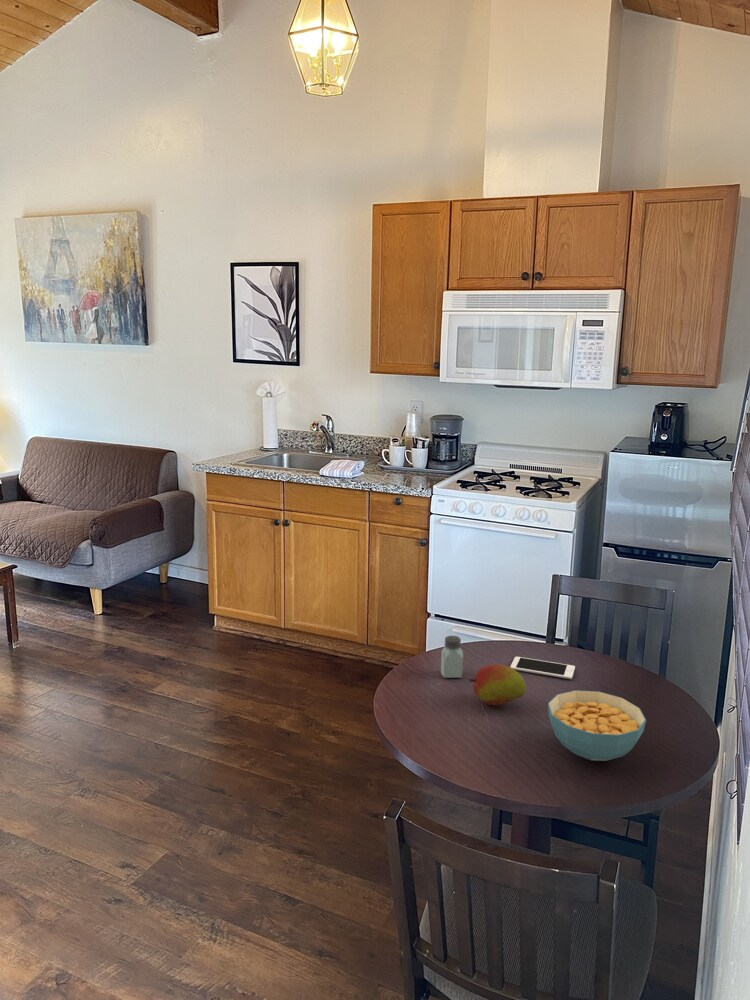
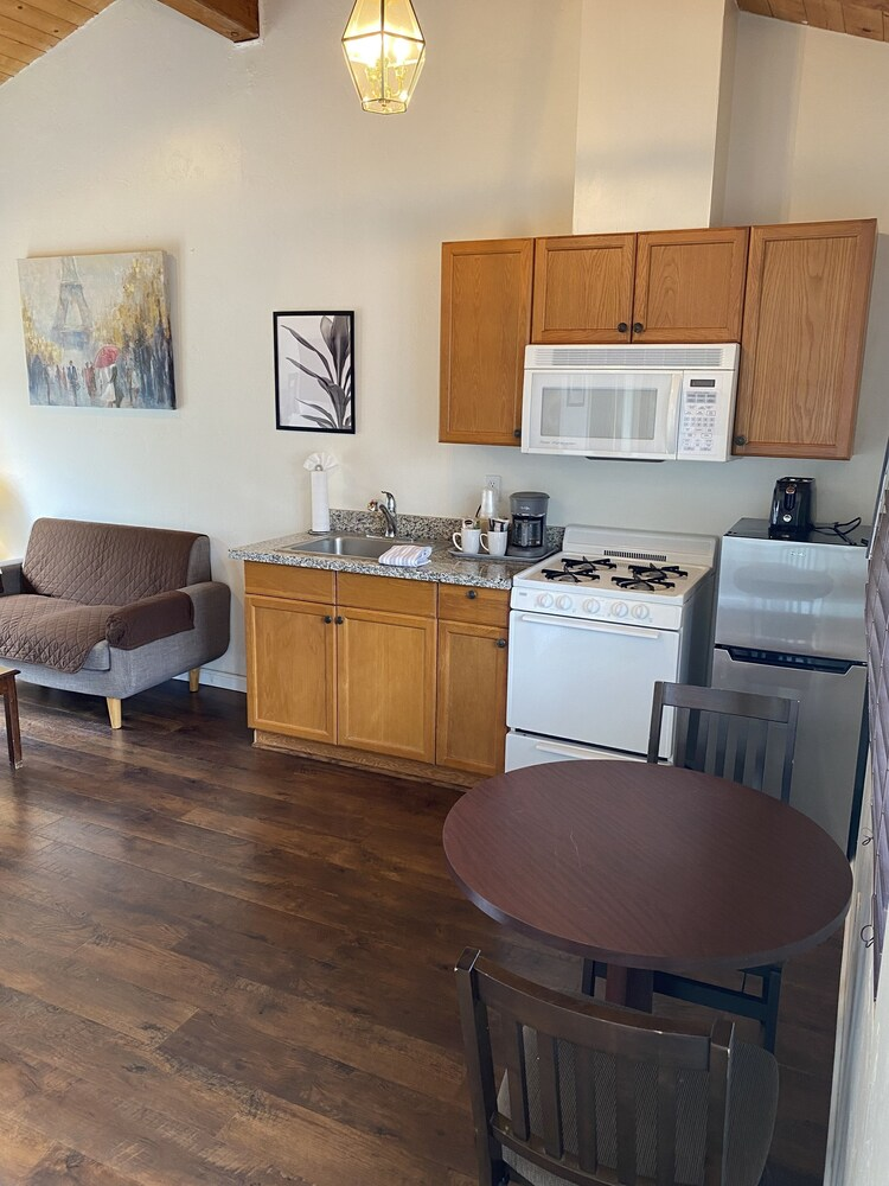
- saltshaker [440,635,464,679]
- fruit [468,663,528,706]
- cereal bowl [547,689,647,762]
- cell phone [509,656,576,680]
